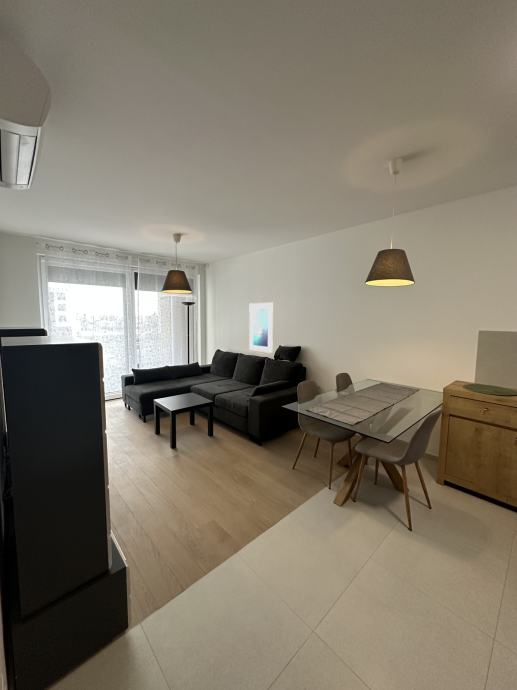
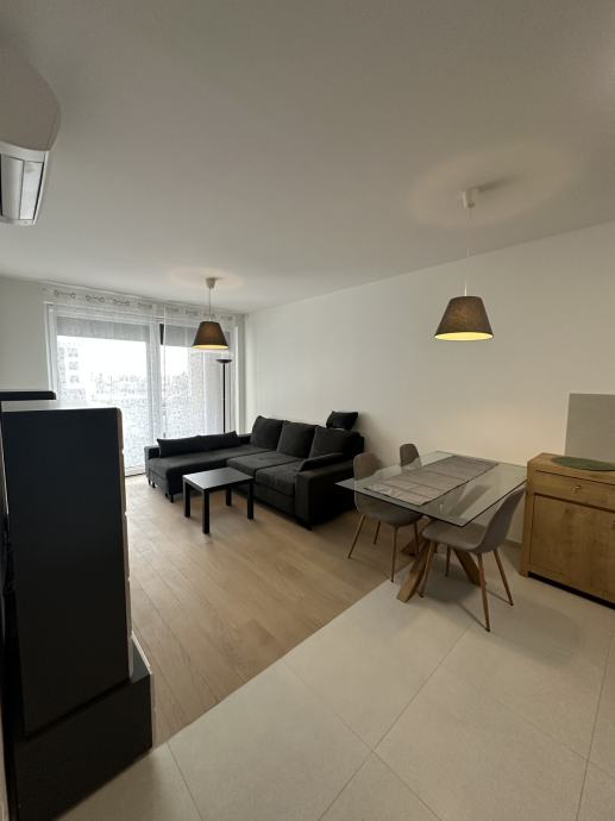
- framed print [248,302,274,354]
